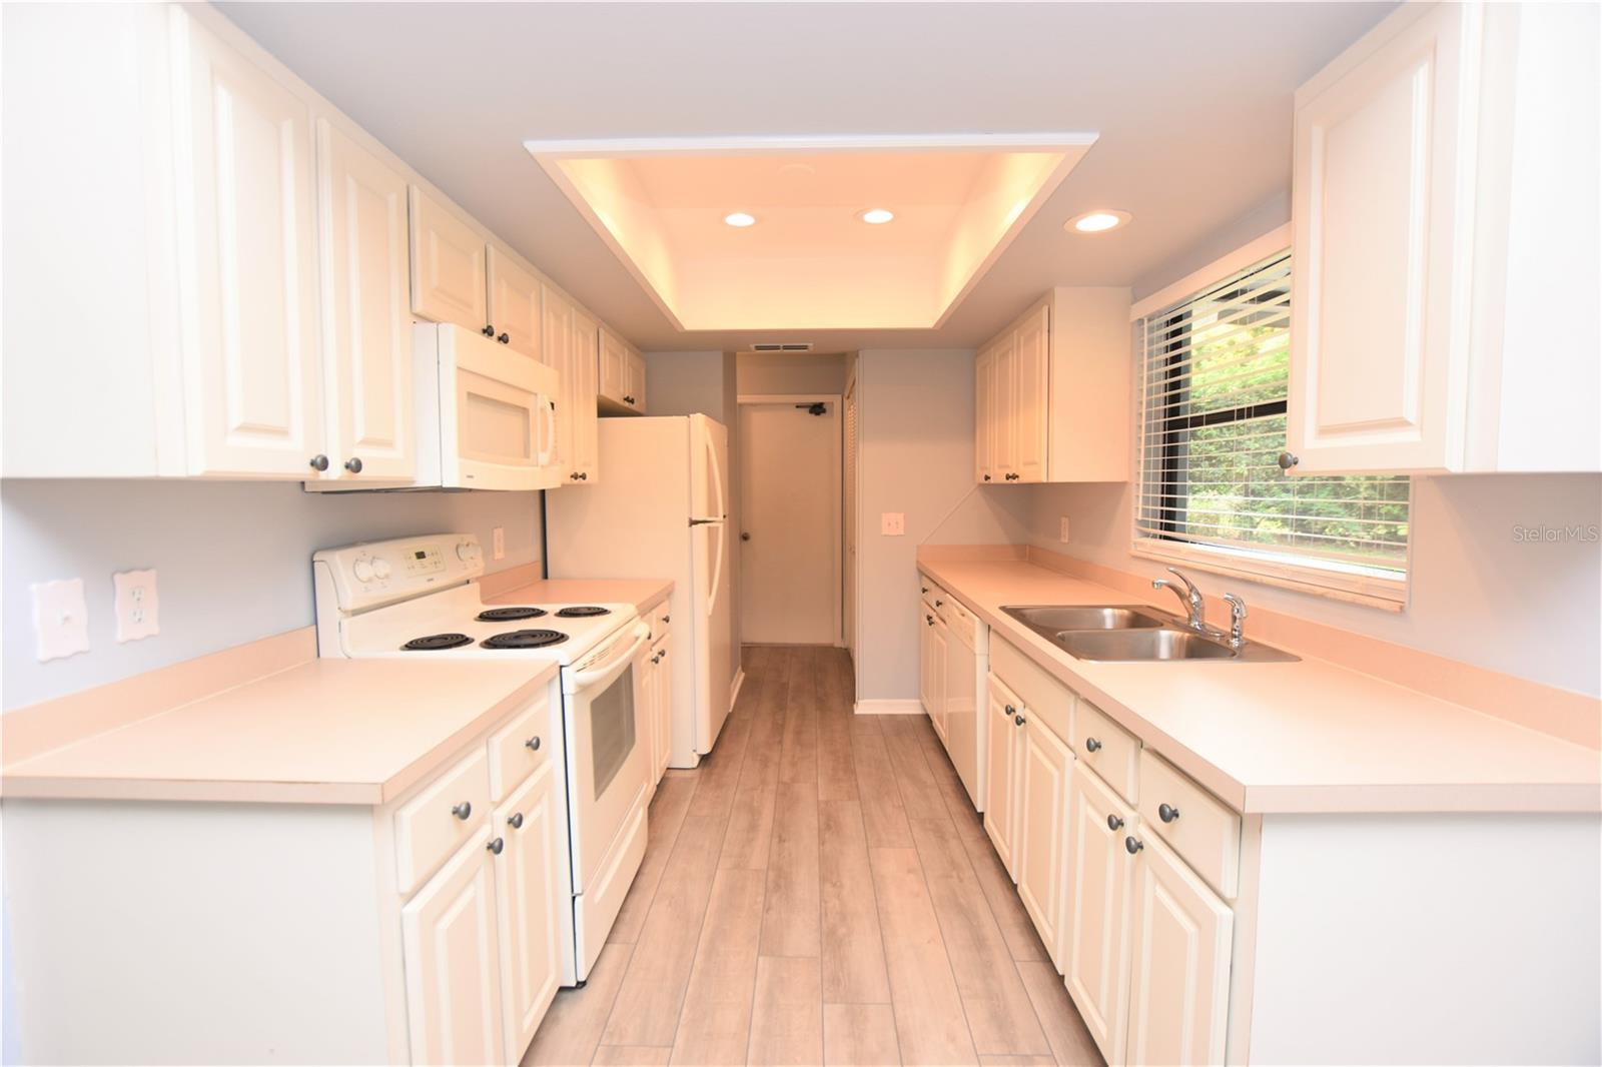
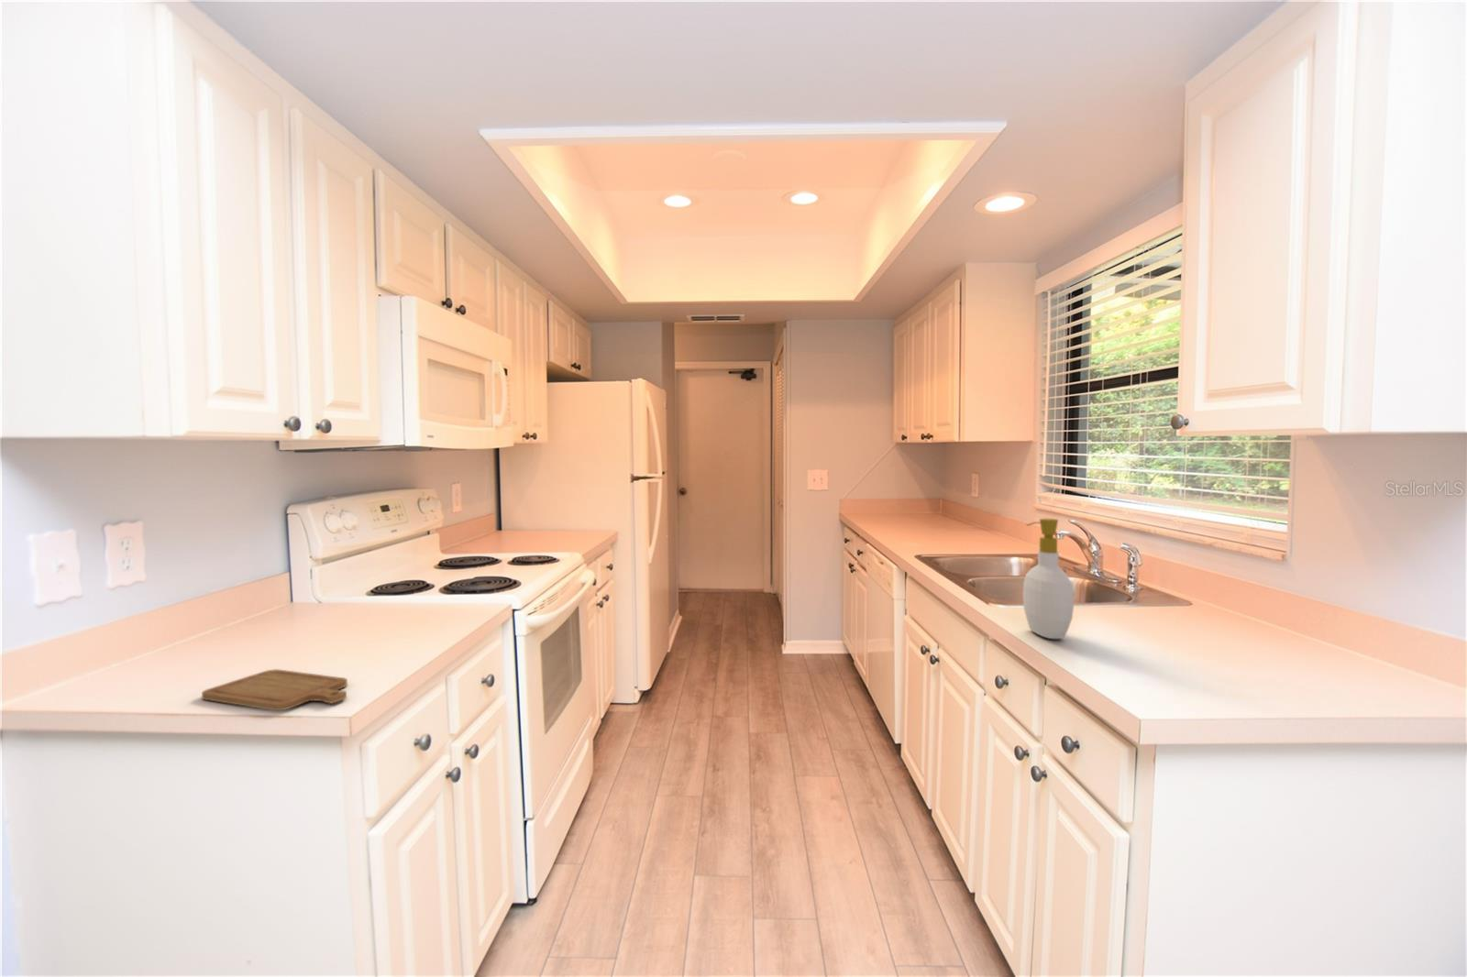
+ soap bottle [1022,518,1074,640]
+ chopping board [201,668,348,711]
